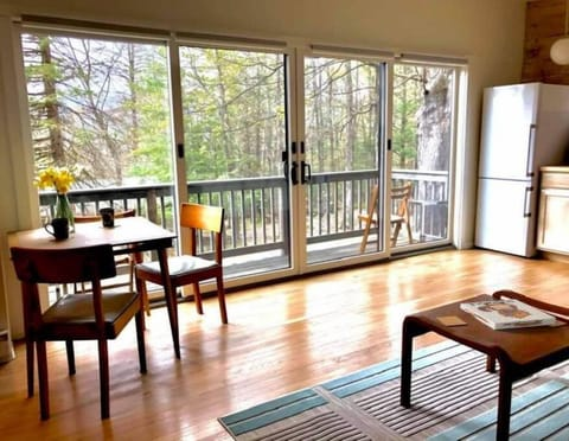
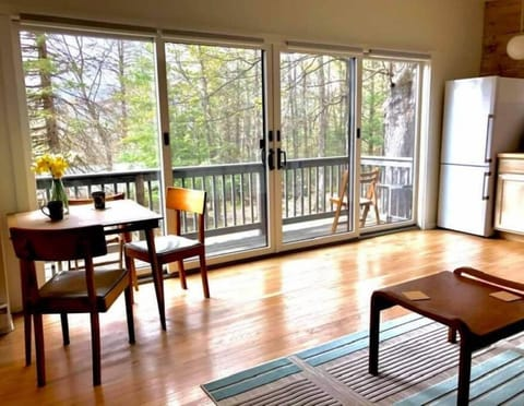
- board game [460,299,557,331]
